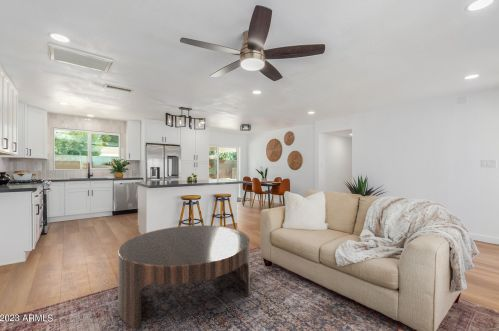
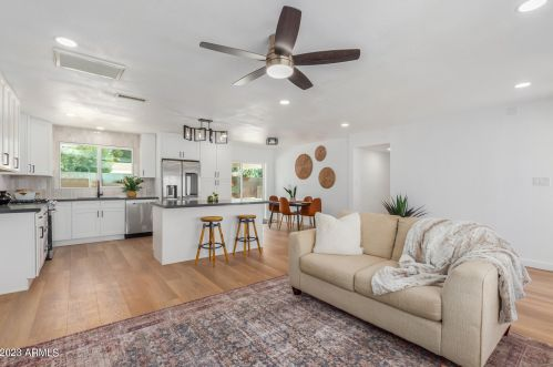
- coffee table [117,224,251,331]
